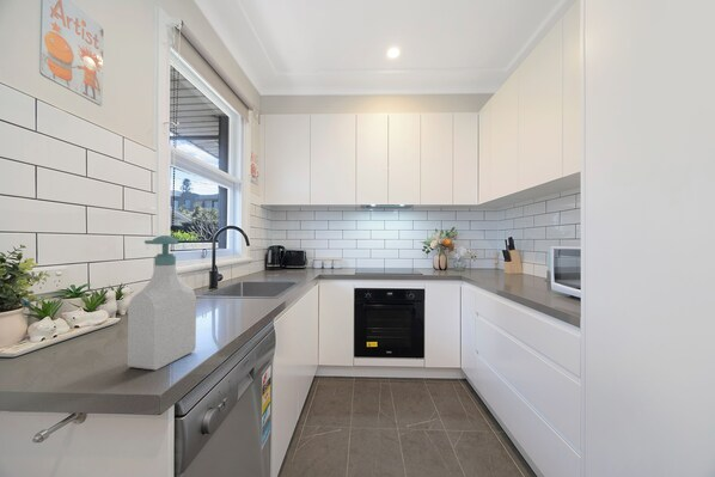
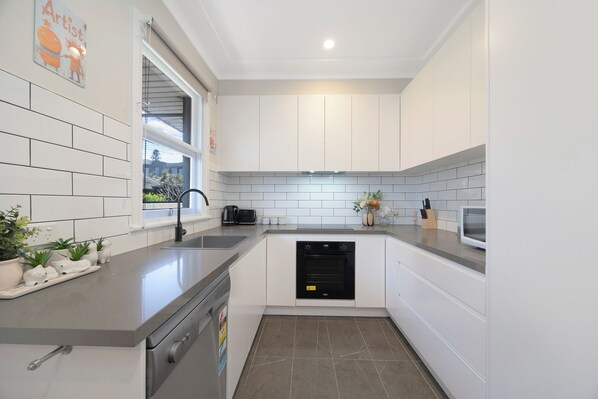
- soap bottle [127,234,197,371]
